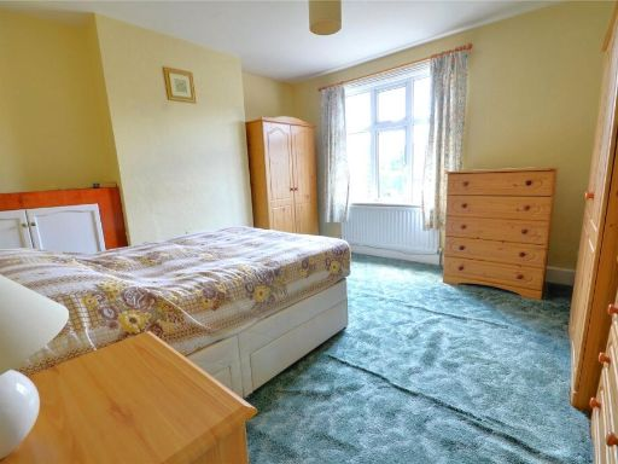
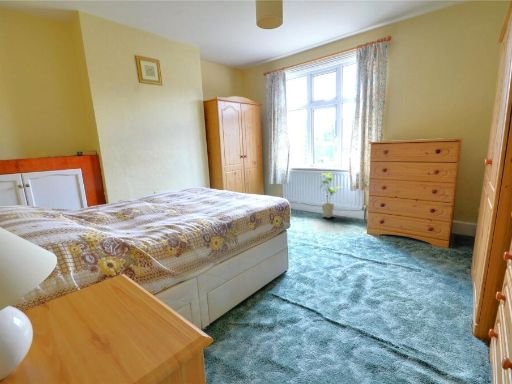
+ house plant [319,172,345,219]
